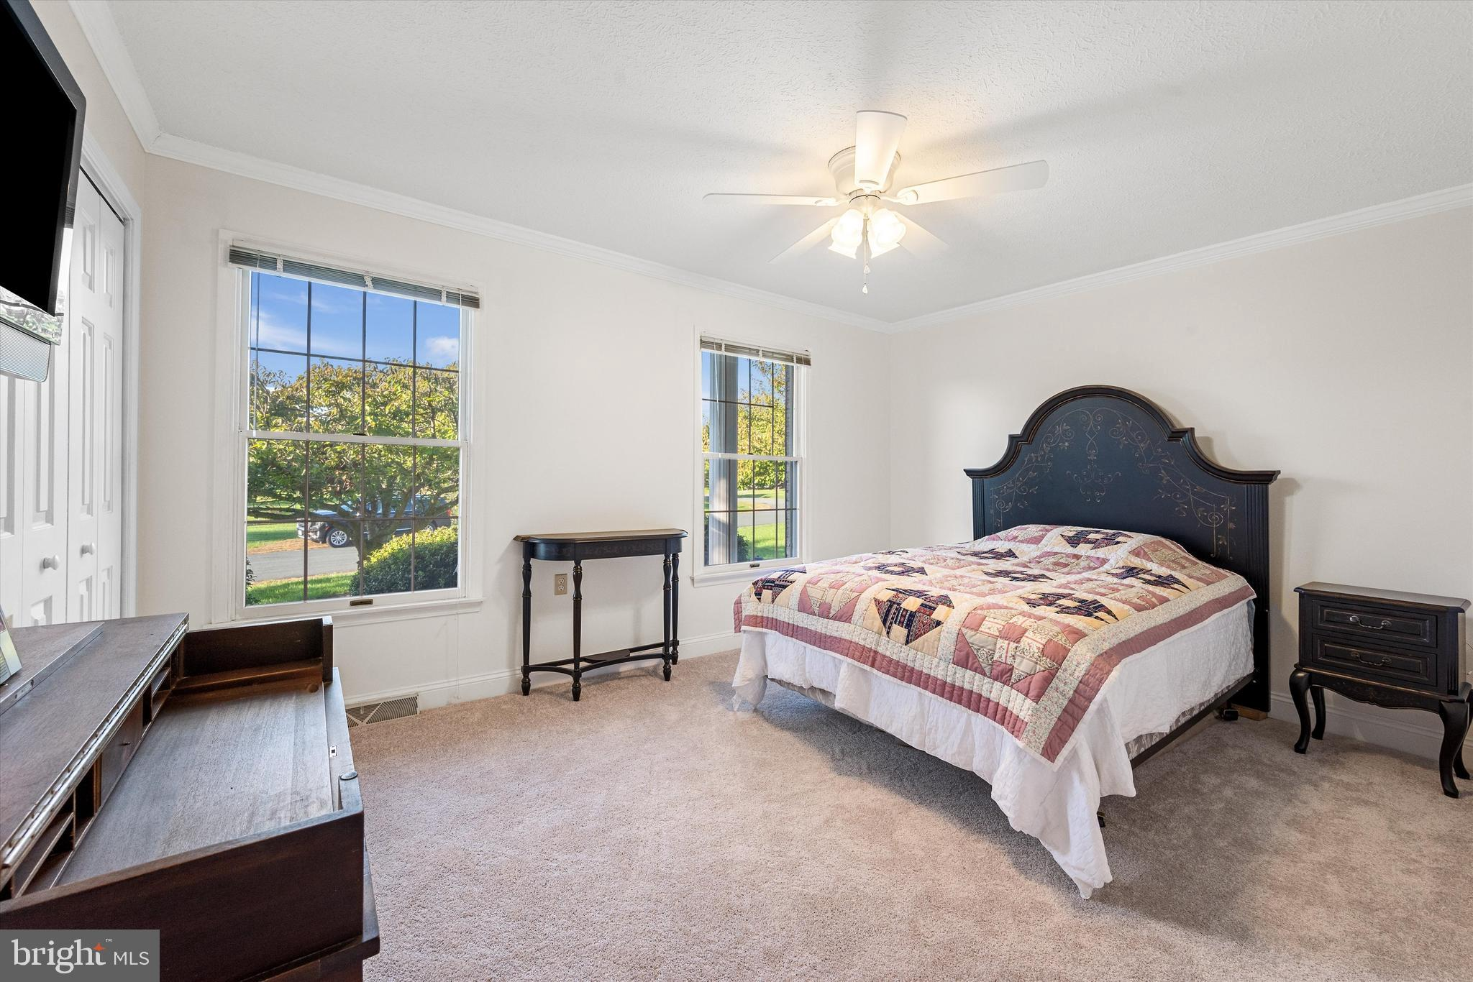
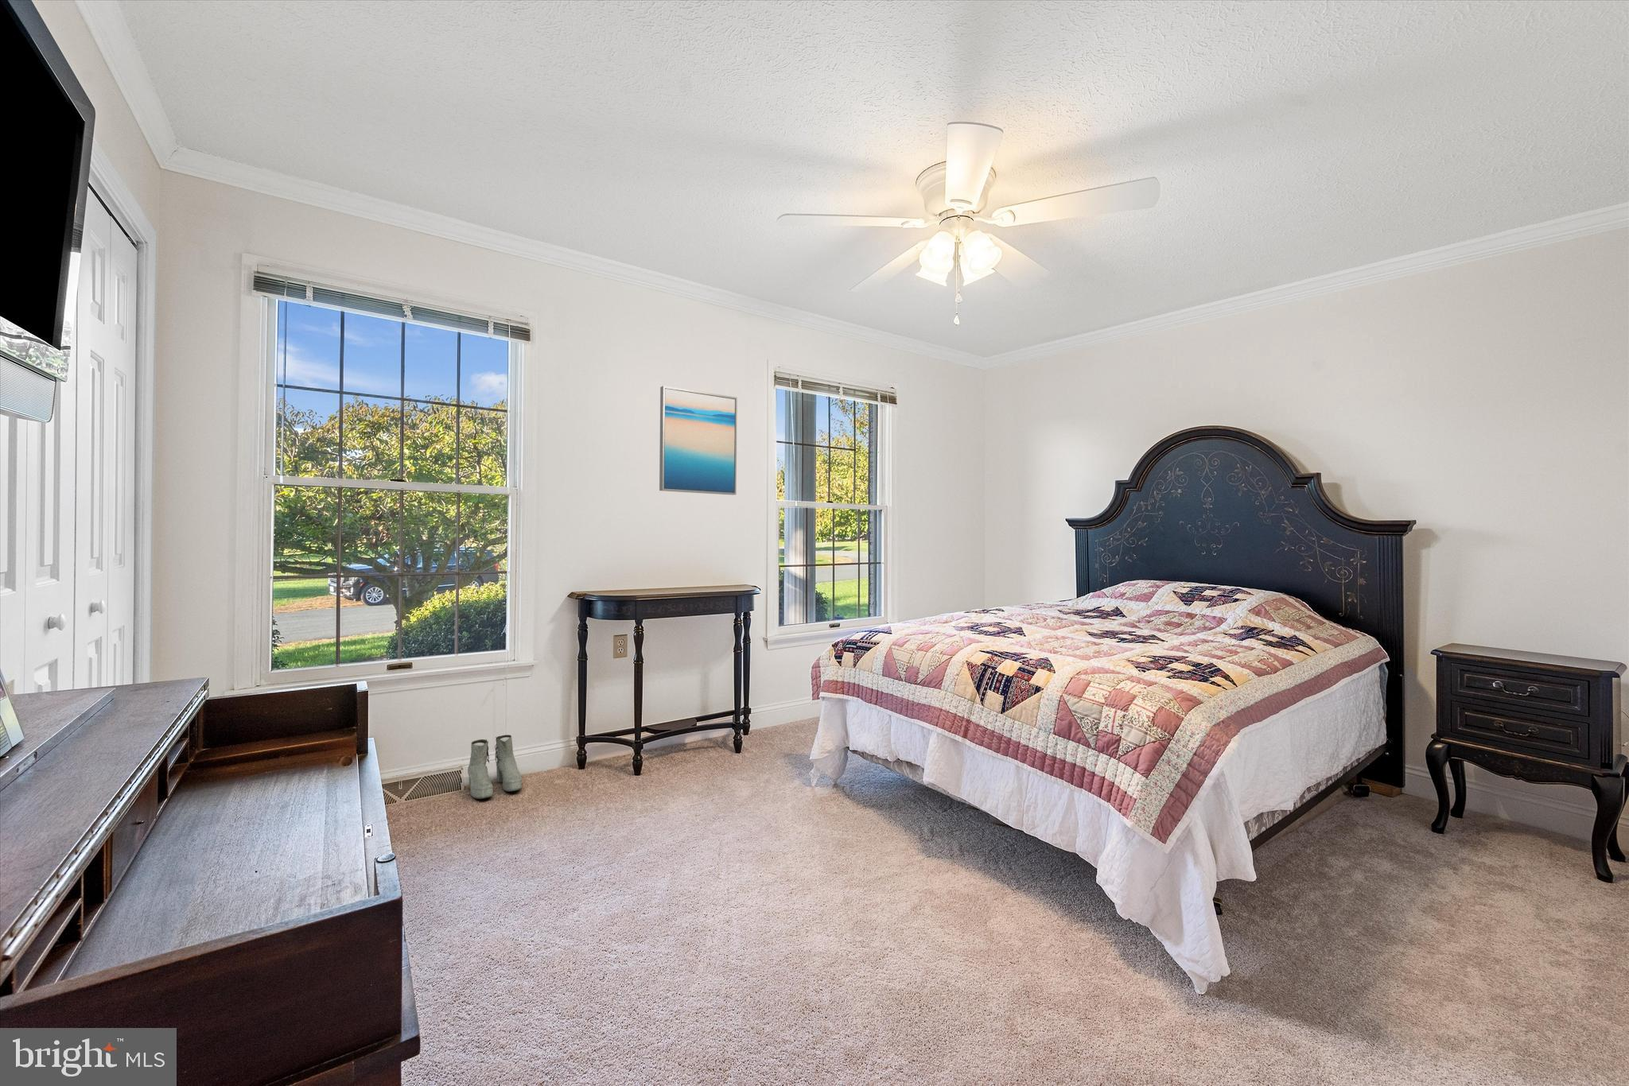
+ boots [467,733,522,800]
+ wall art [658,384,738,496]
